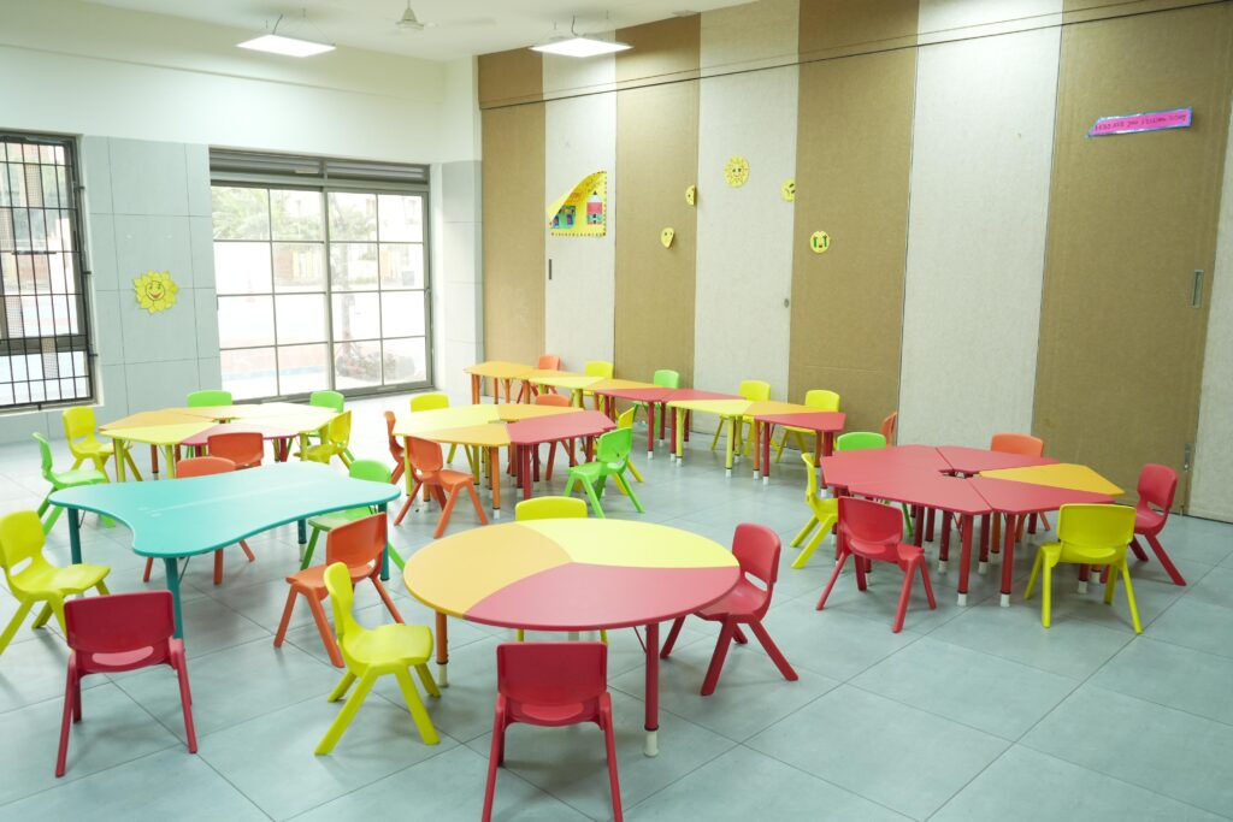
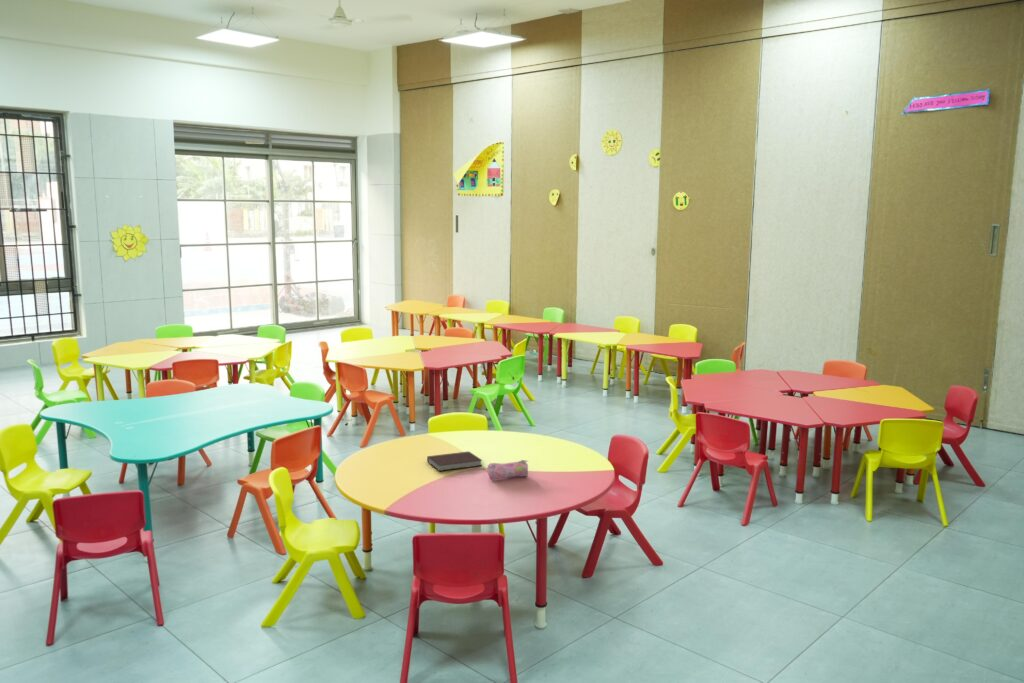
+ pencil case [487,459,529,481]
+ notebook [426,450,483,472]
